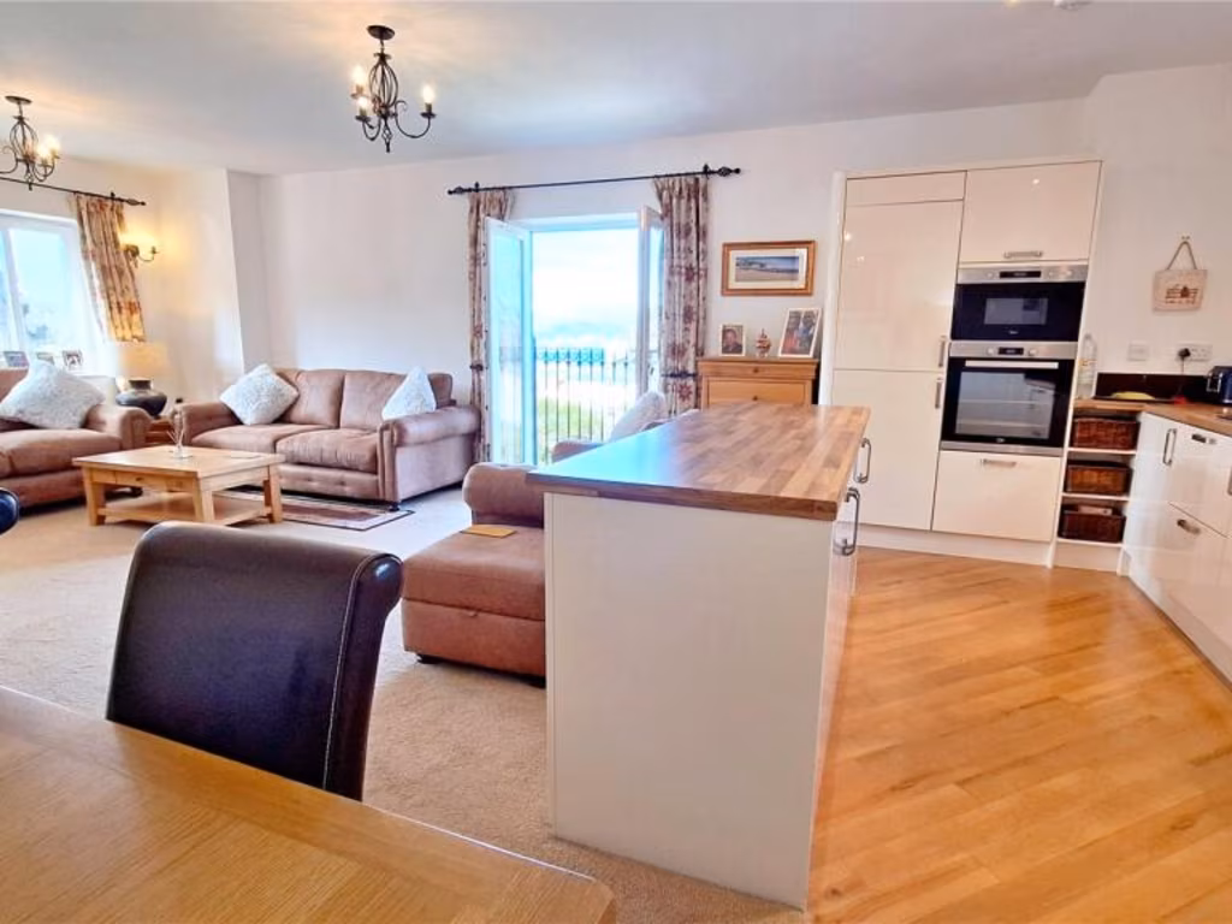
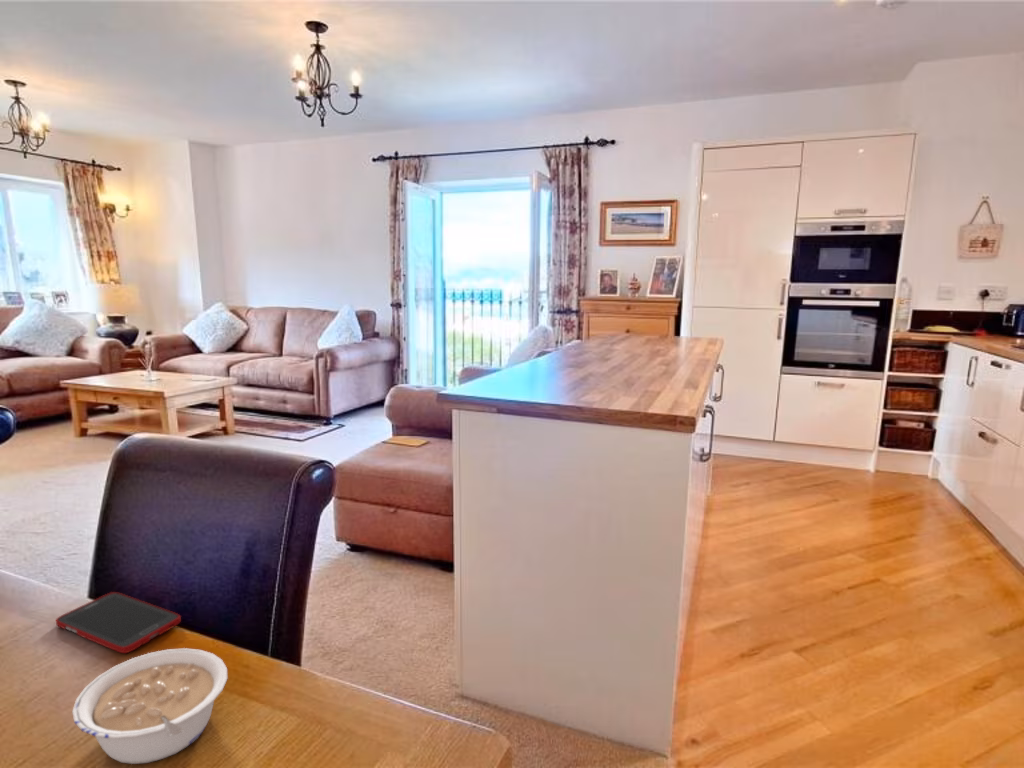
+ legume [71,647,229,765]
+ cell phone [55,591,182,654]
